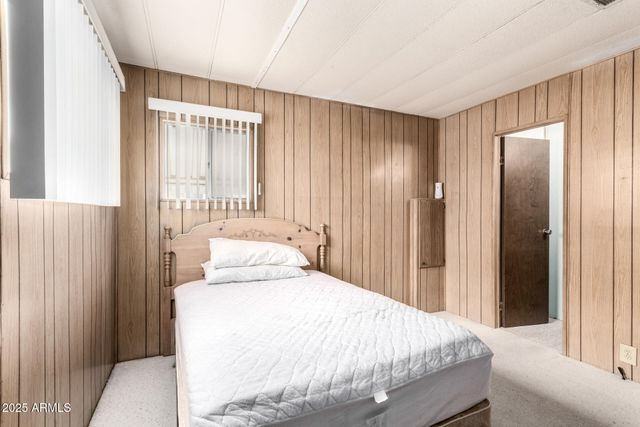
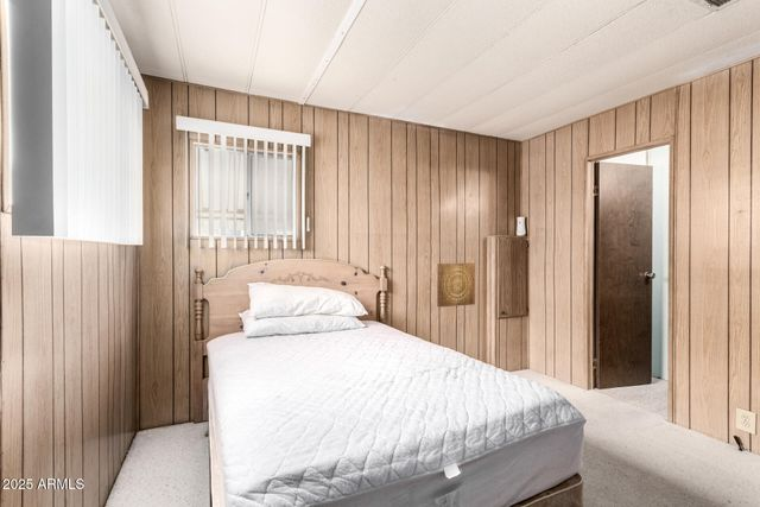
+ wall art [436,262,476,309]
